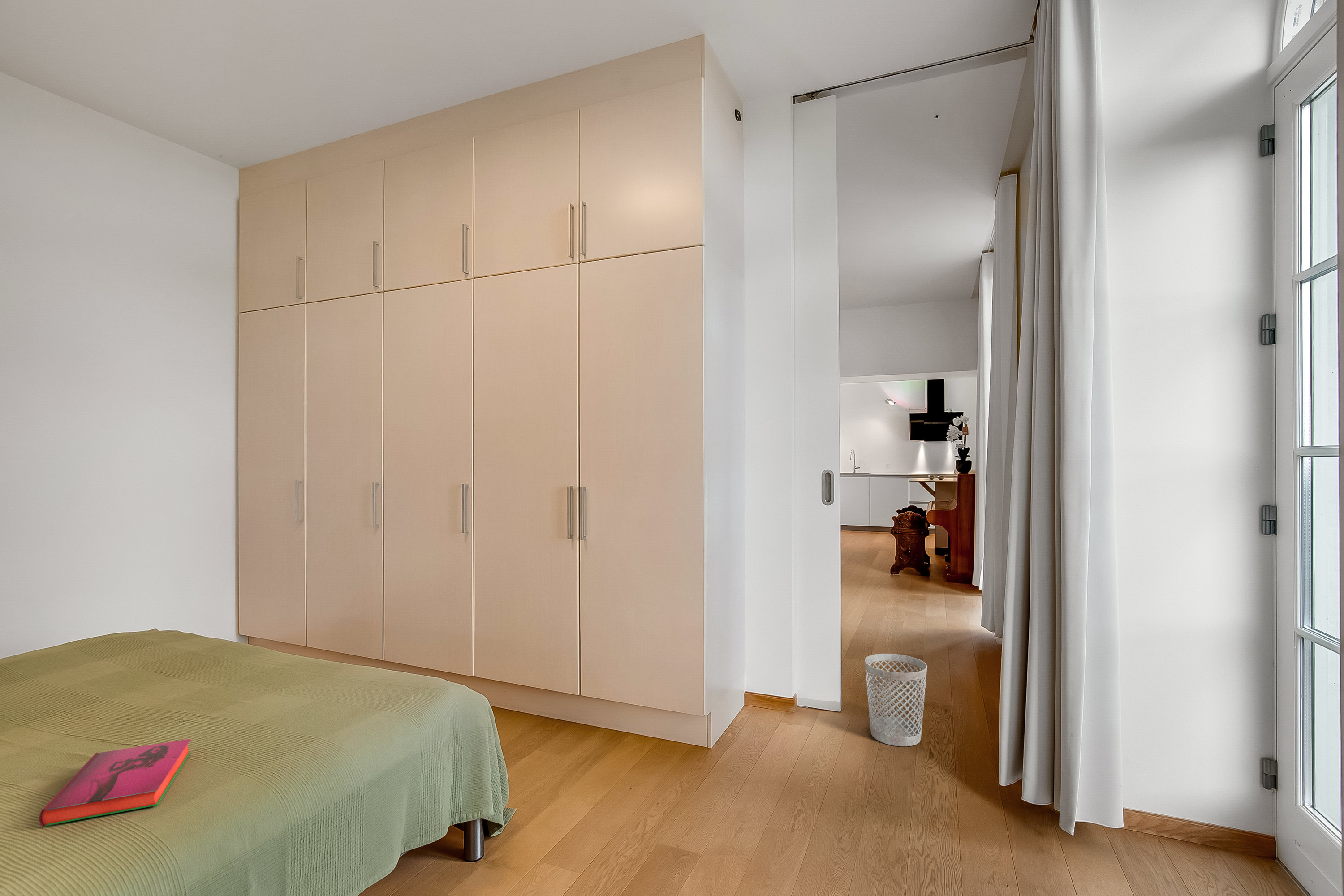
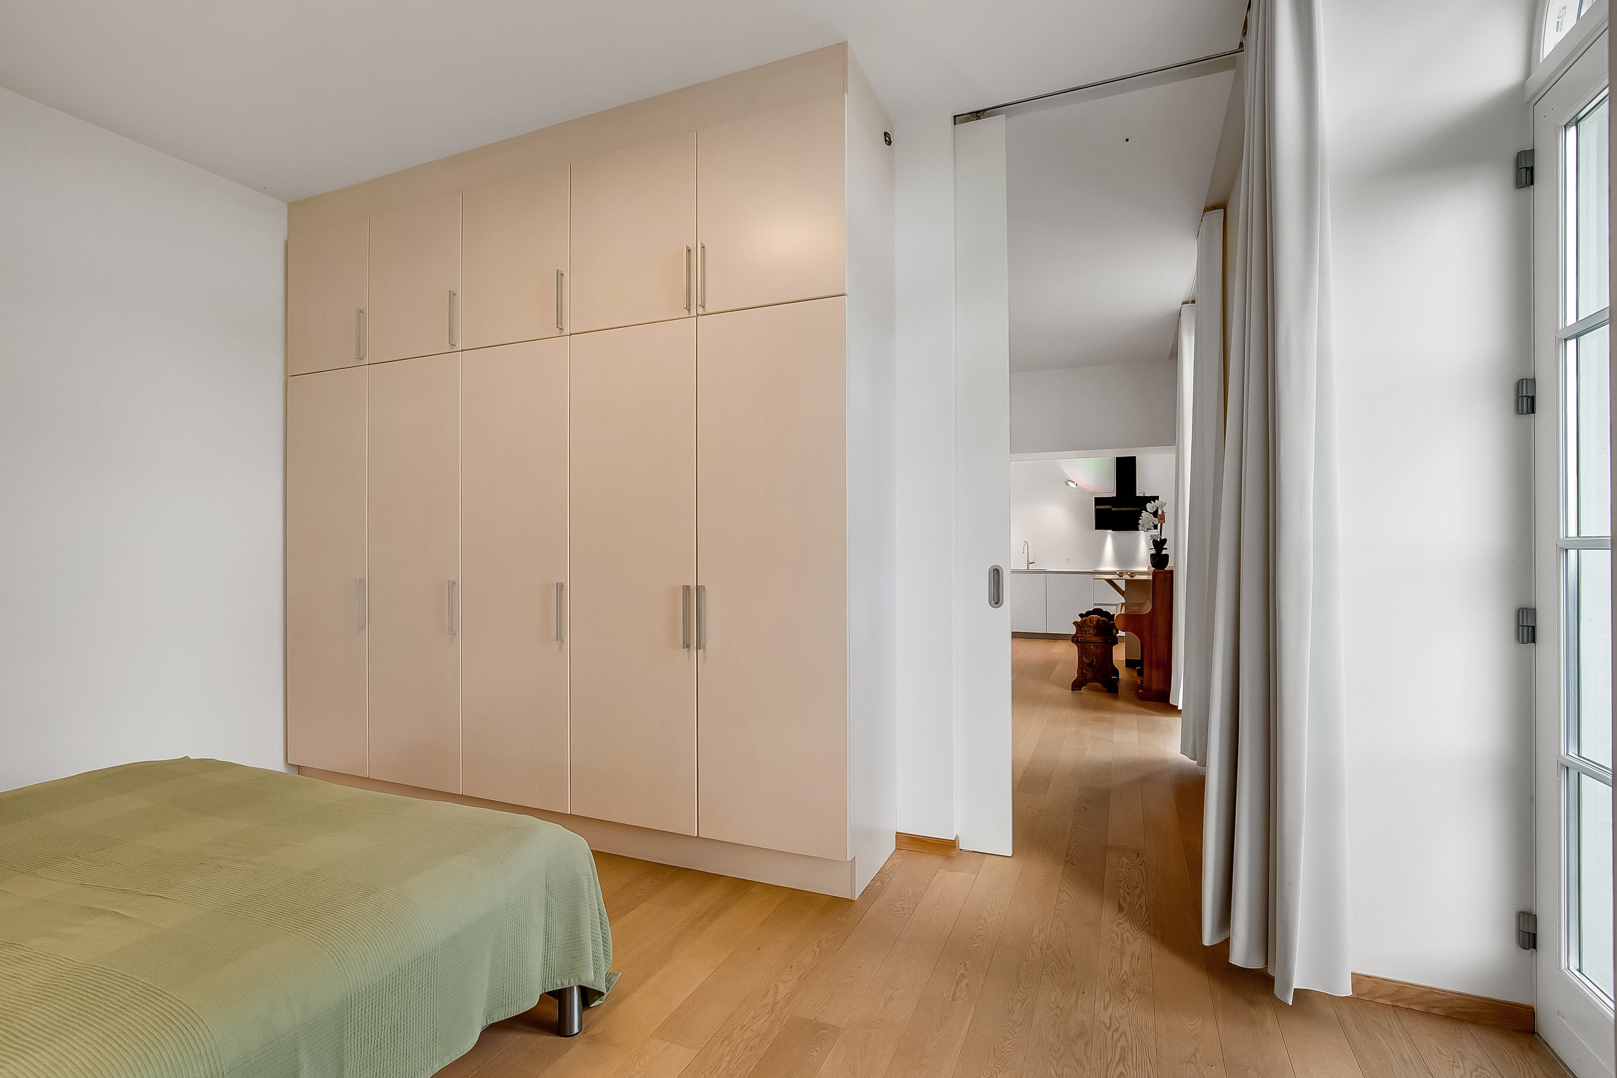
- wastebasket [864,653,927,747]
- hardback book [39,738,191,827]
